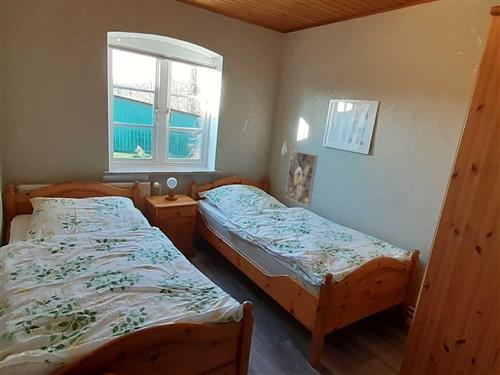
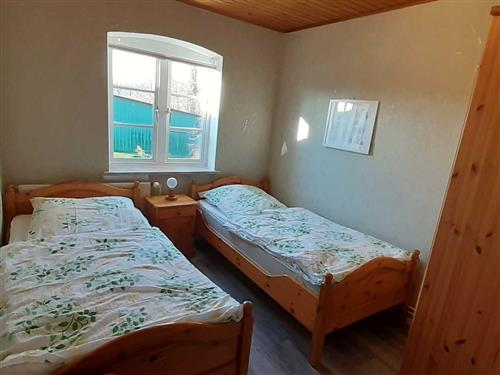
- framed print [284,149,319,207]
